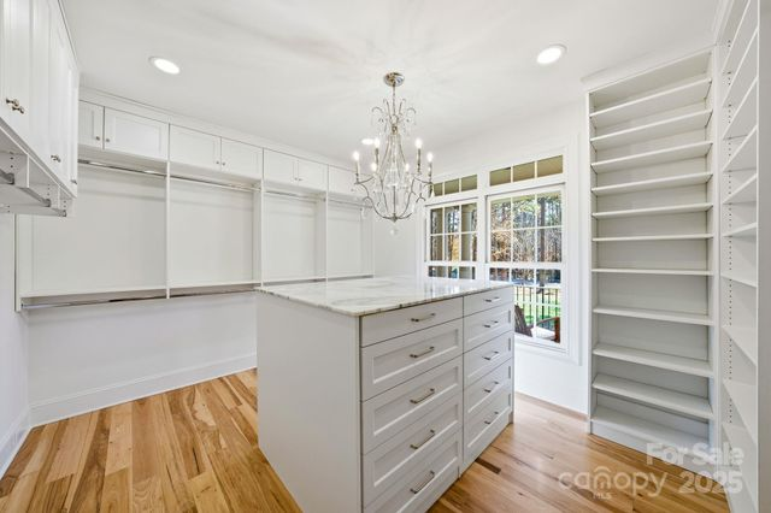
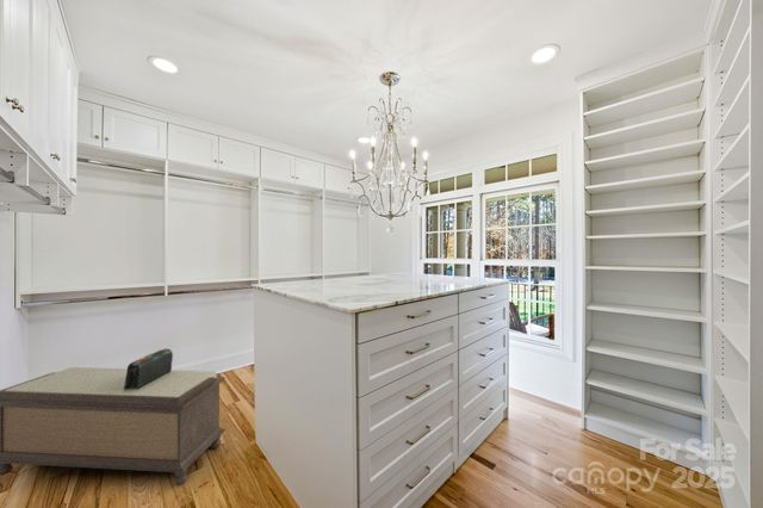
+ bench [0,366,227,487]
+ shoulder bag [124,347,174,390]
